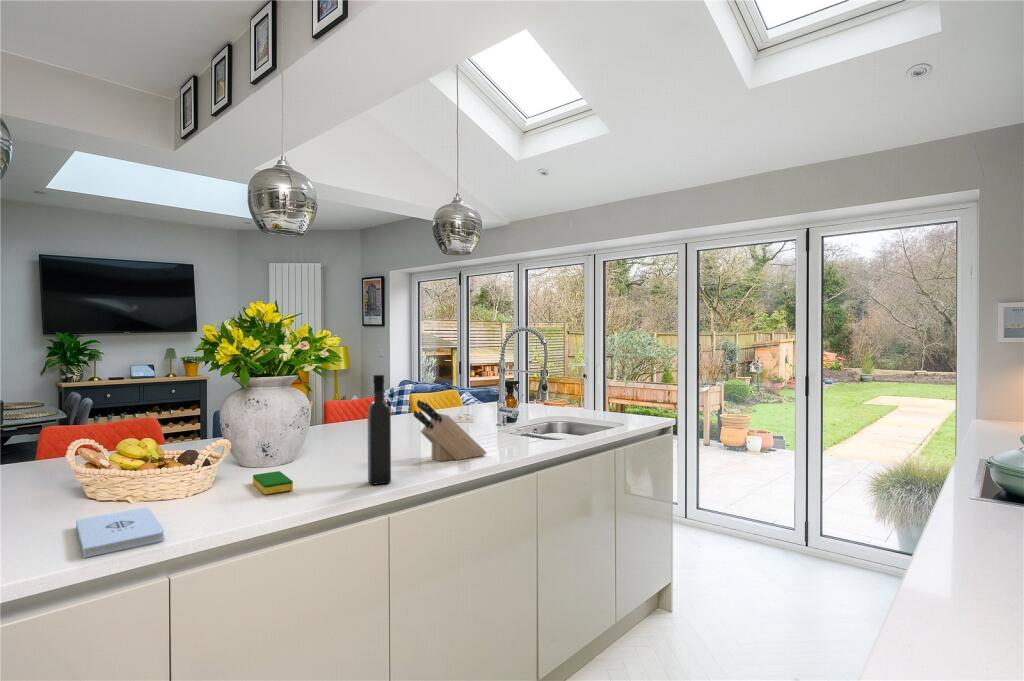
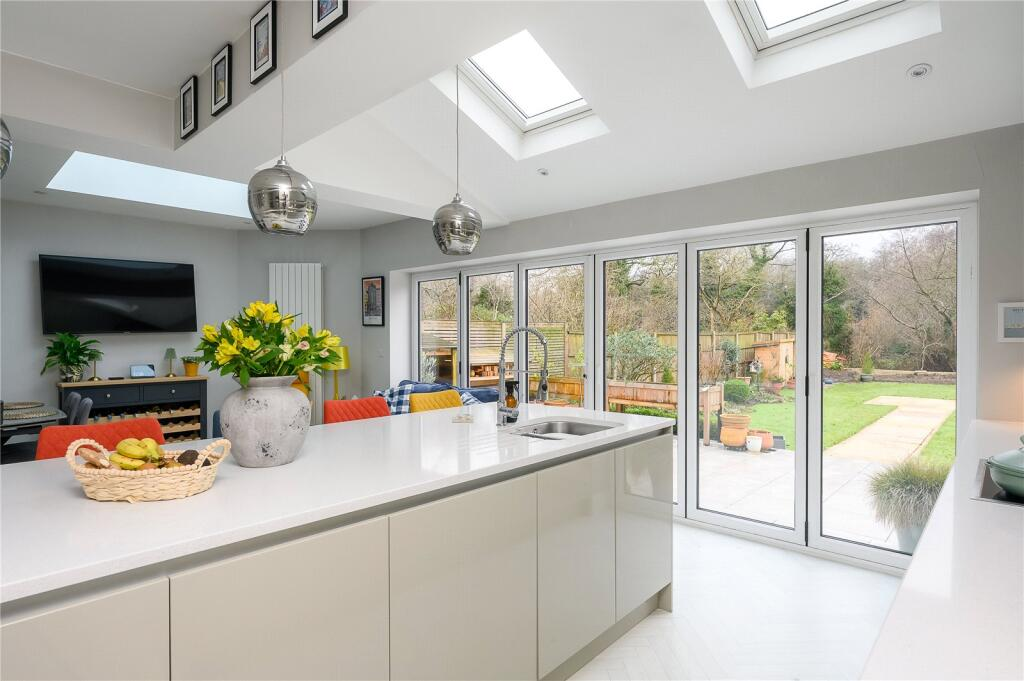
- knife block [412,399,488,462]
- dish sponge [252,470,294,495]
- notepad [75,507,165,559]
- wine bottle [367,374,392,486]
